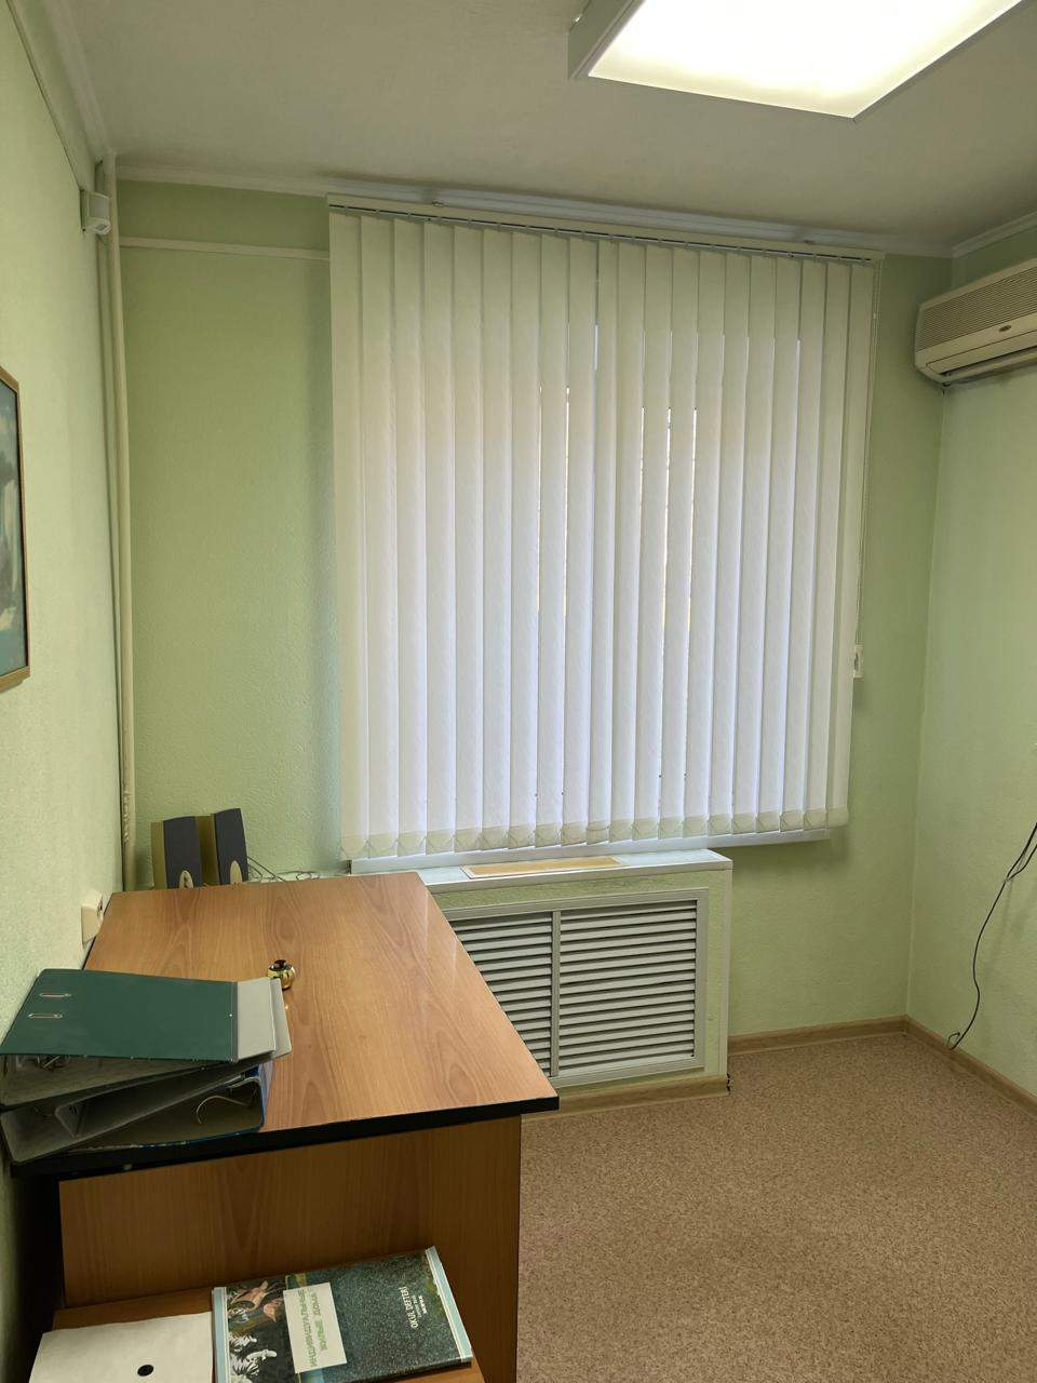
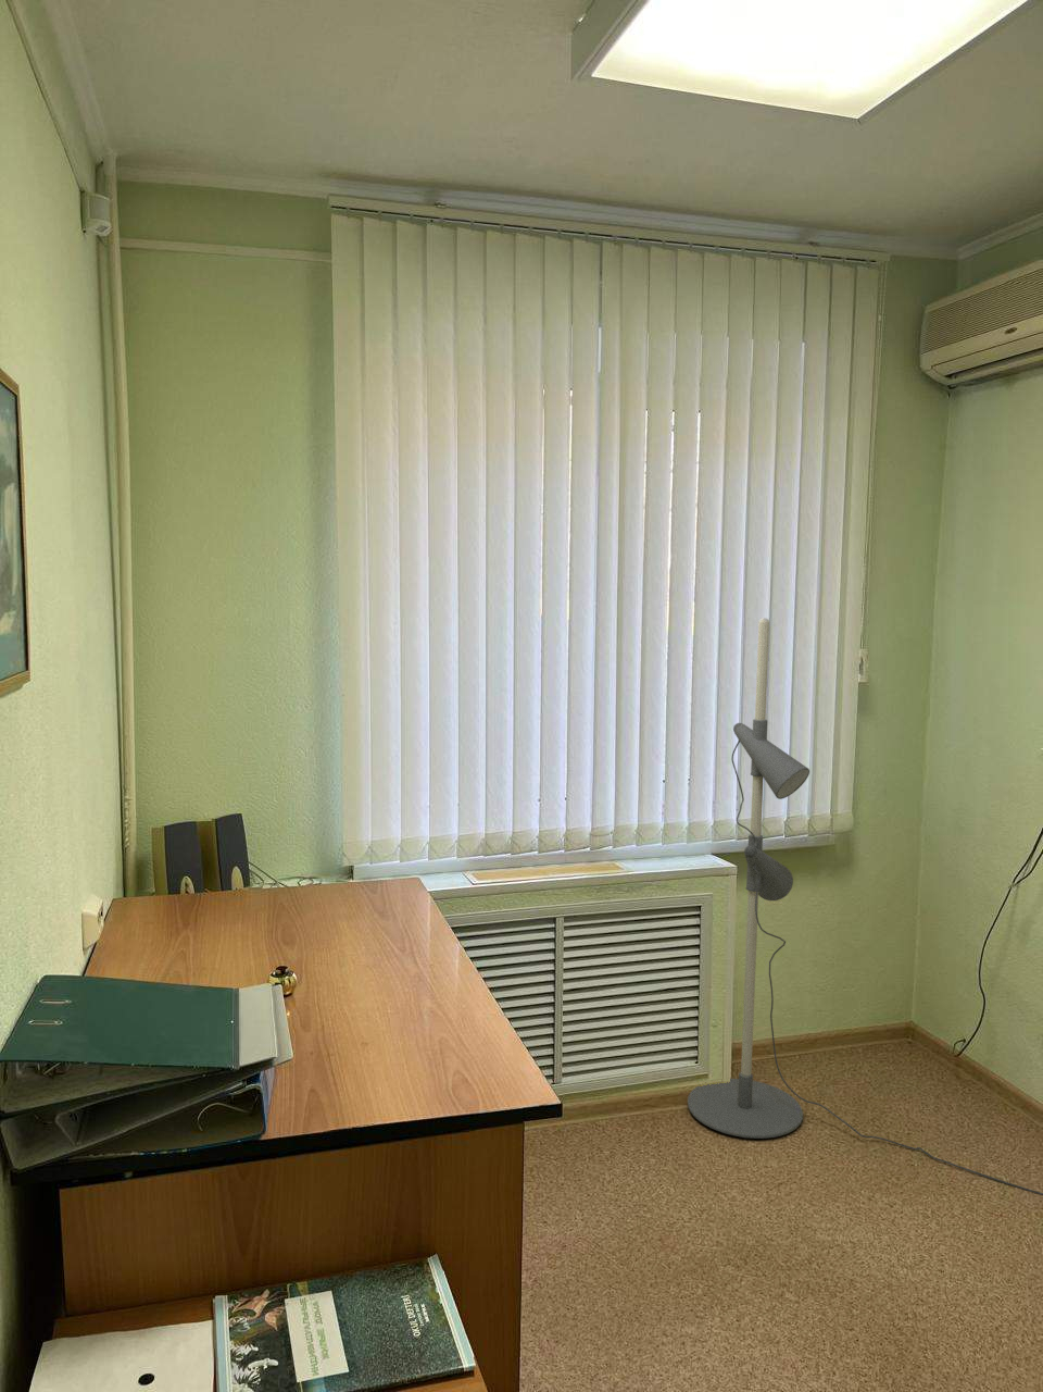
+ floor lamp [687,617,1043,1196]
